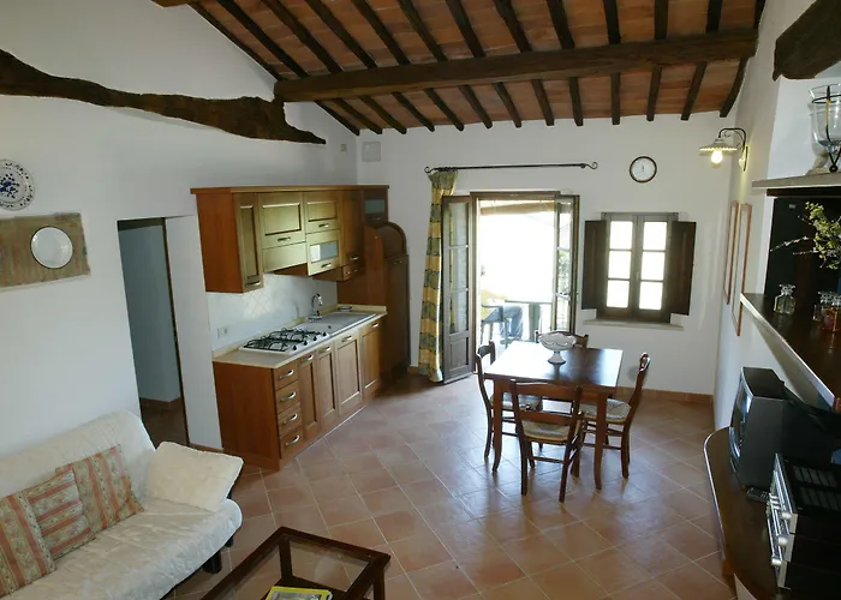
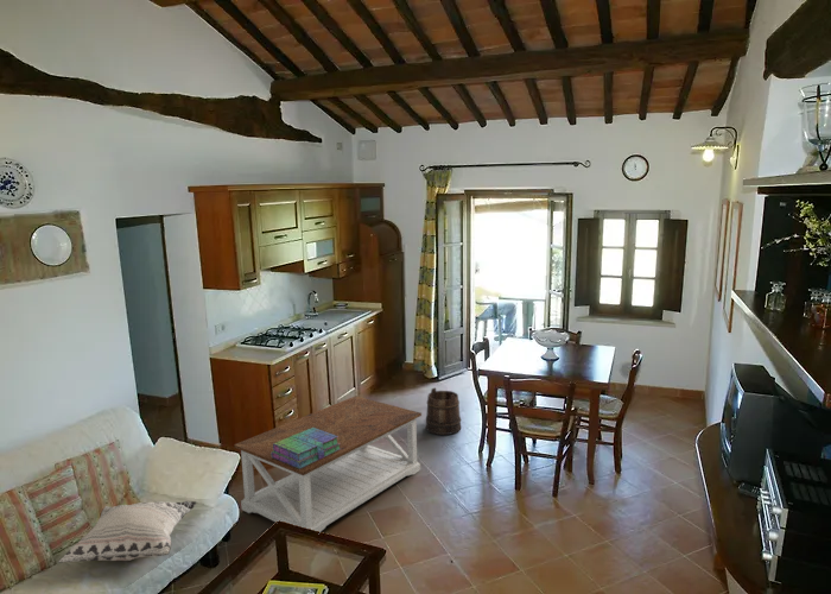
+ bucket [425,386,462,436]
+ stack of books [272,428,341,469]
+ coffee table [233,394,423,533]
+ decorative pillow [57,500,197,564]
